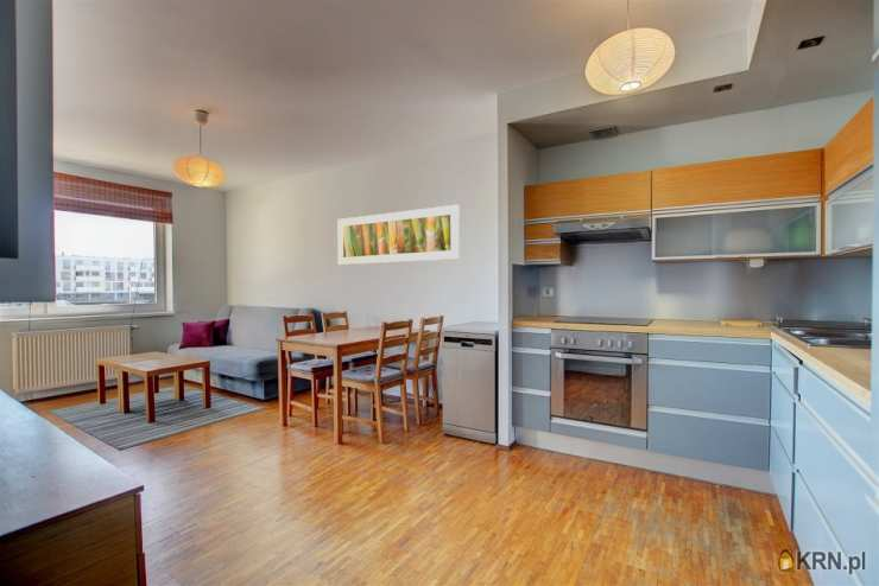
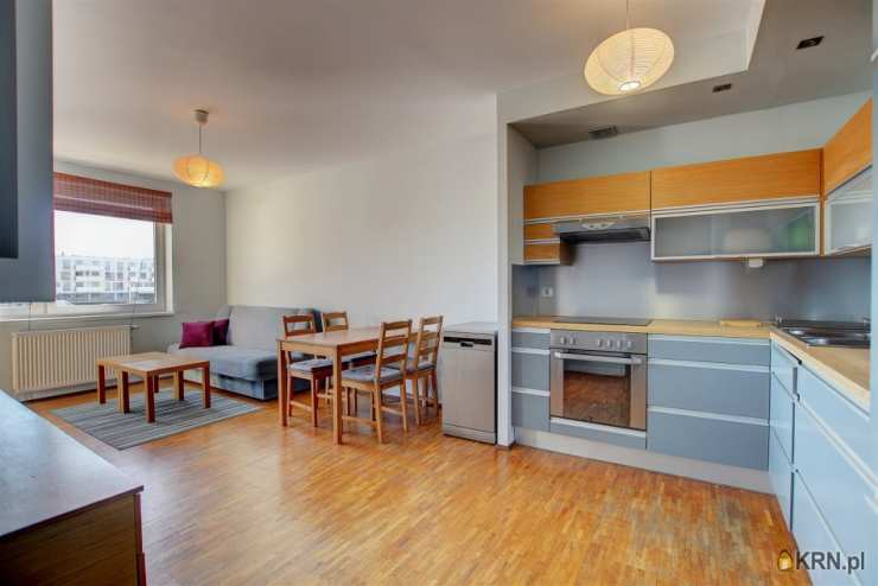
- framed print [336,204,461,266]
